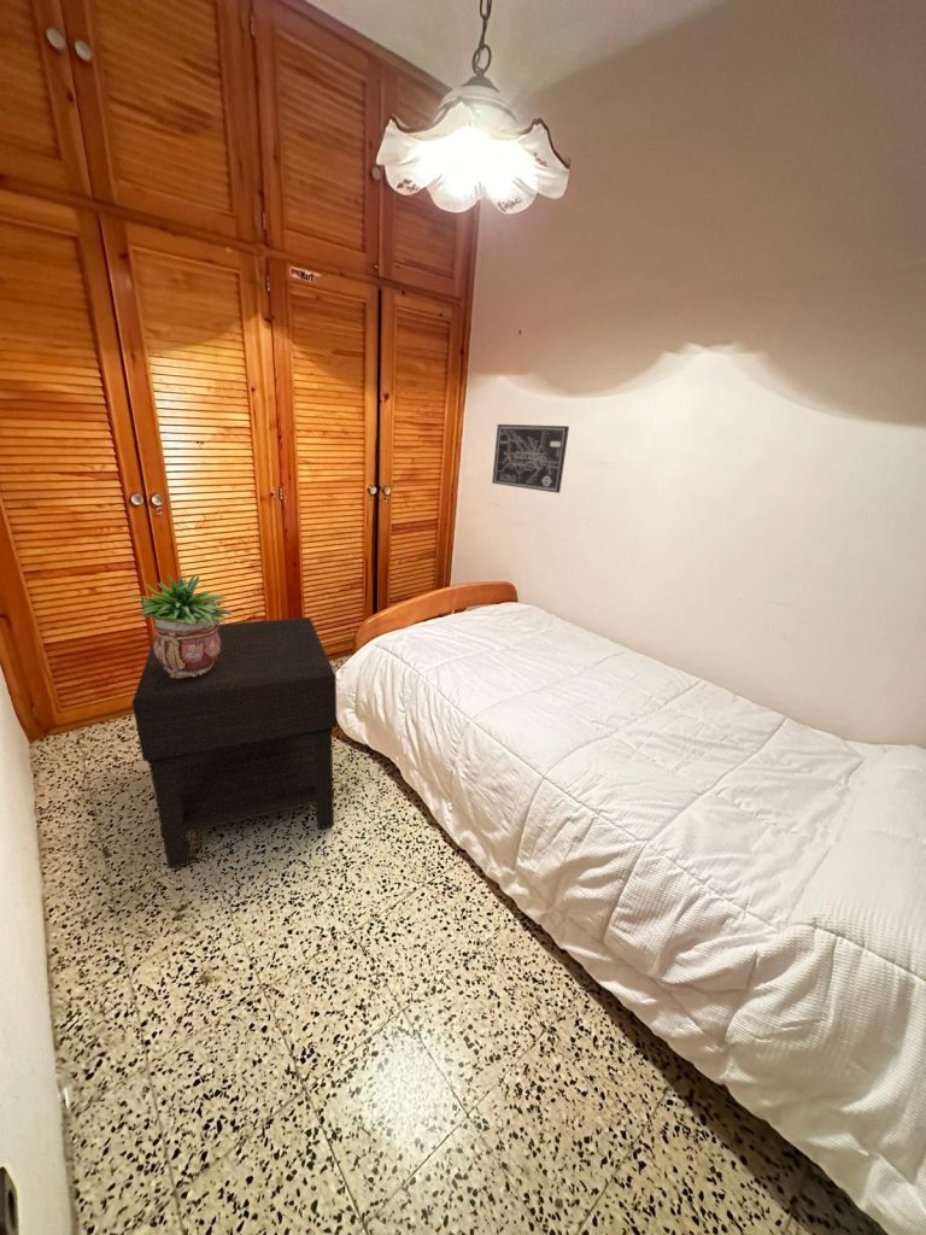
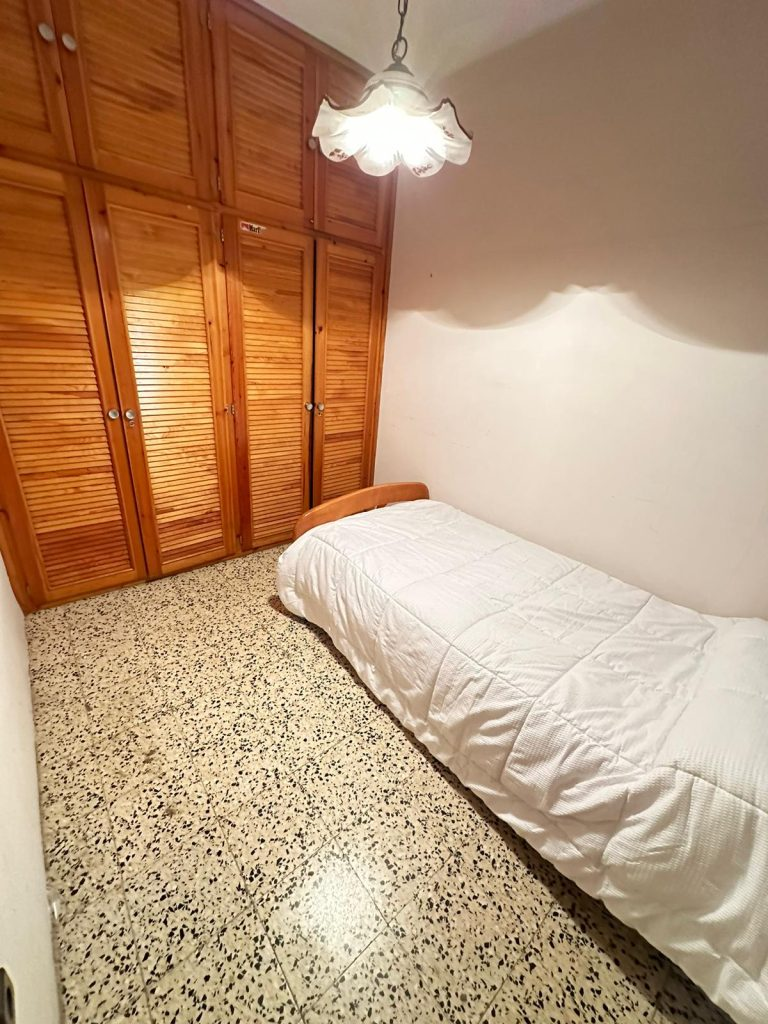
- nightstand [130,616,338,870]
- potted plant [130,573,233,678]
- wall art [491,423,570,494]
